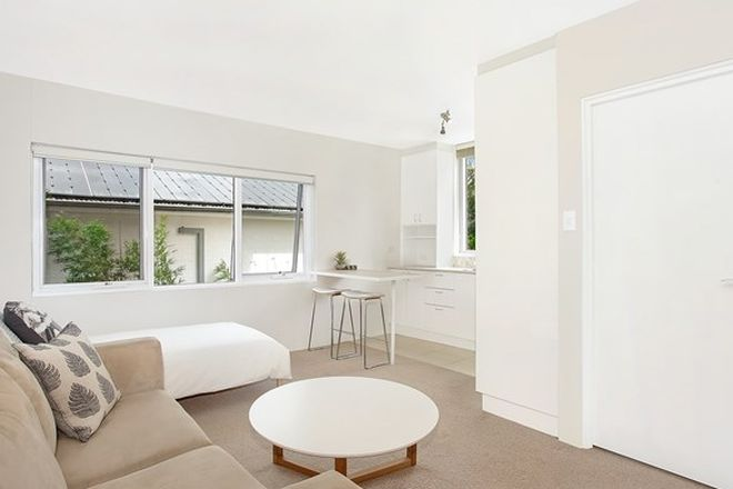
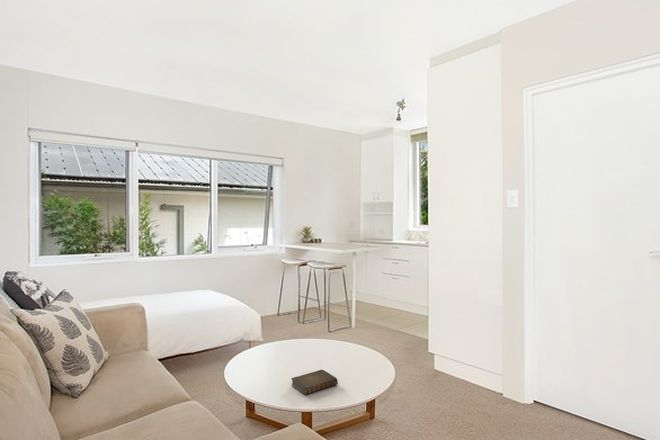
+ book [290,369,339,395]
